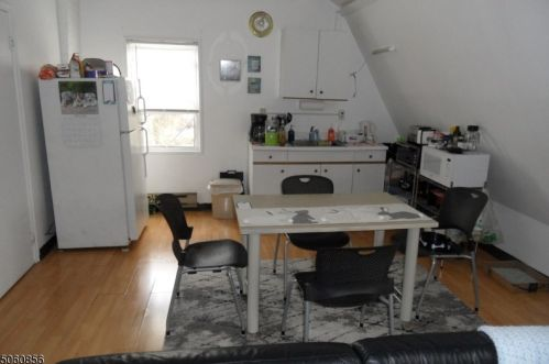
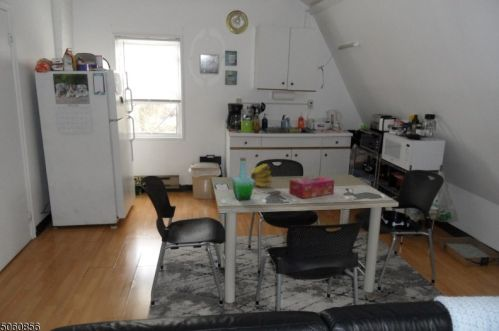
+ bottle [231,157,255,201]
+ banana [250,163,273,188]
+ tissue box [288,175,335,199]
